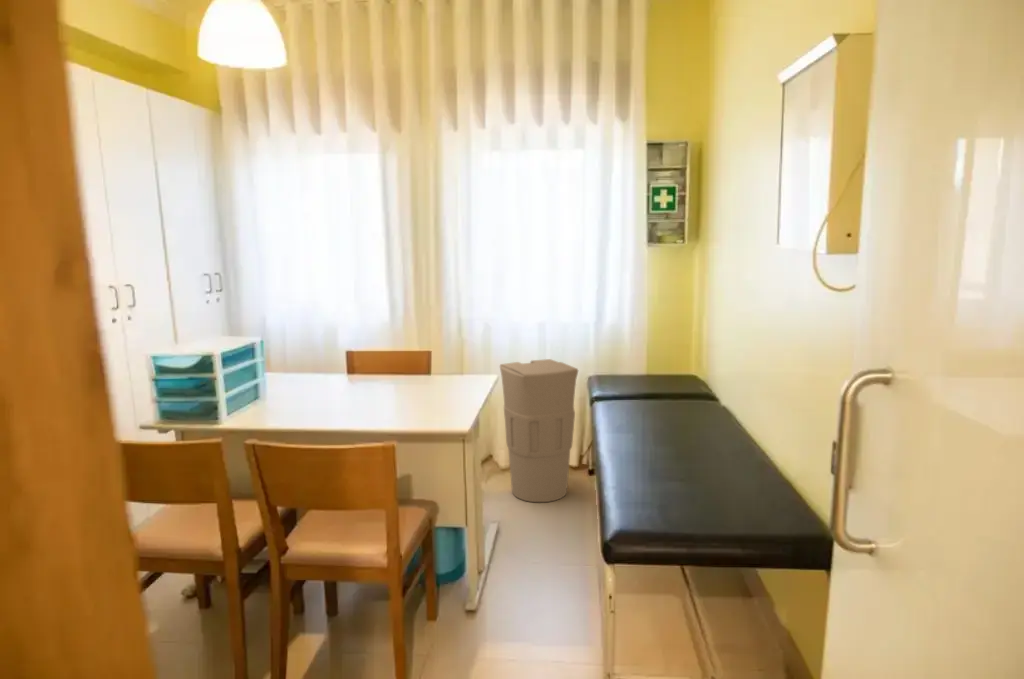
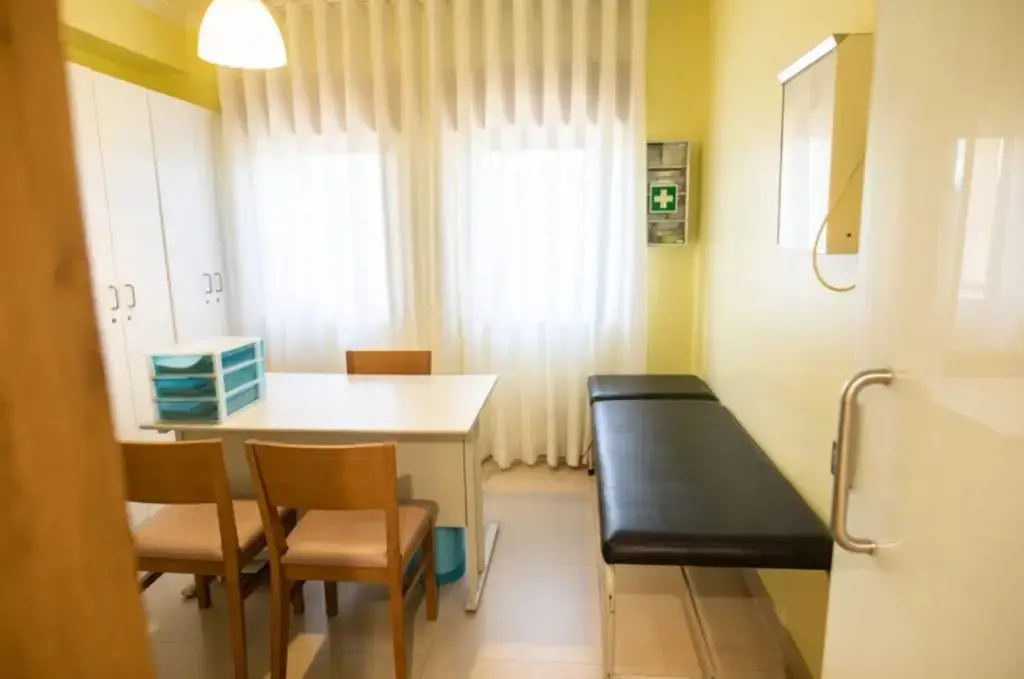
- trash can [499,358,579,503]
